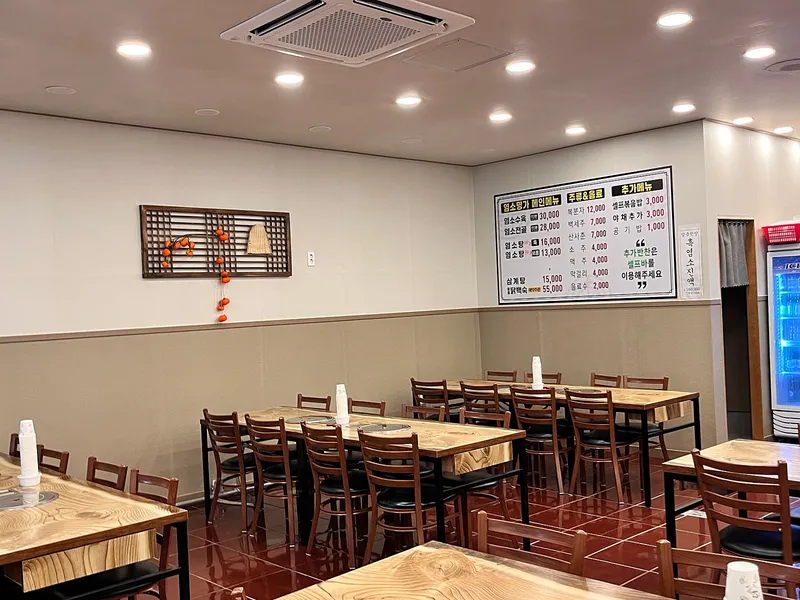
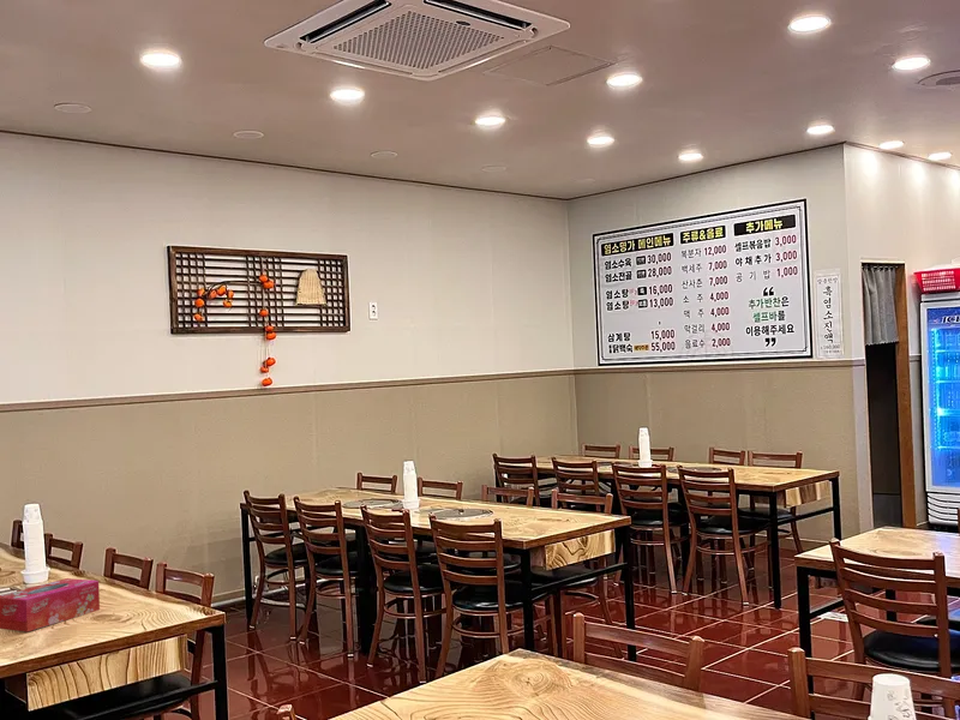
+ tissue box [0,577,101,634]
